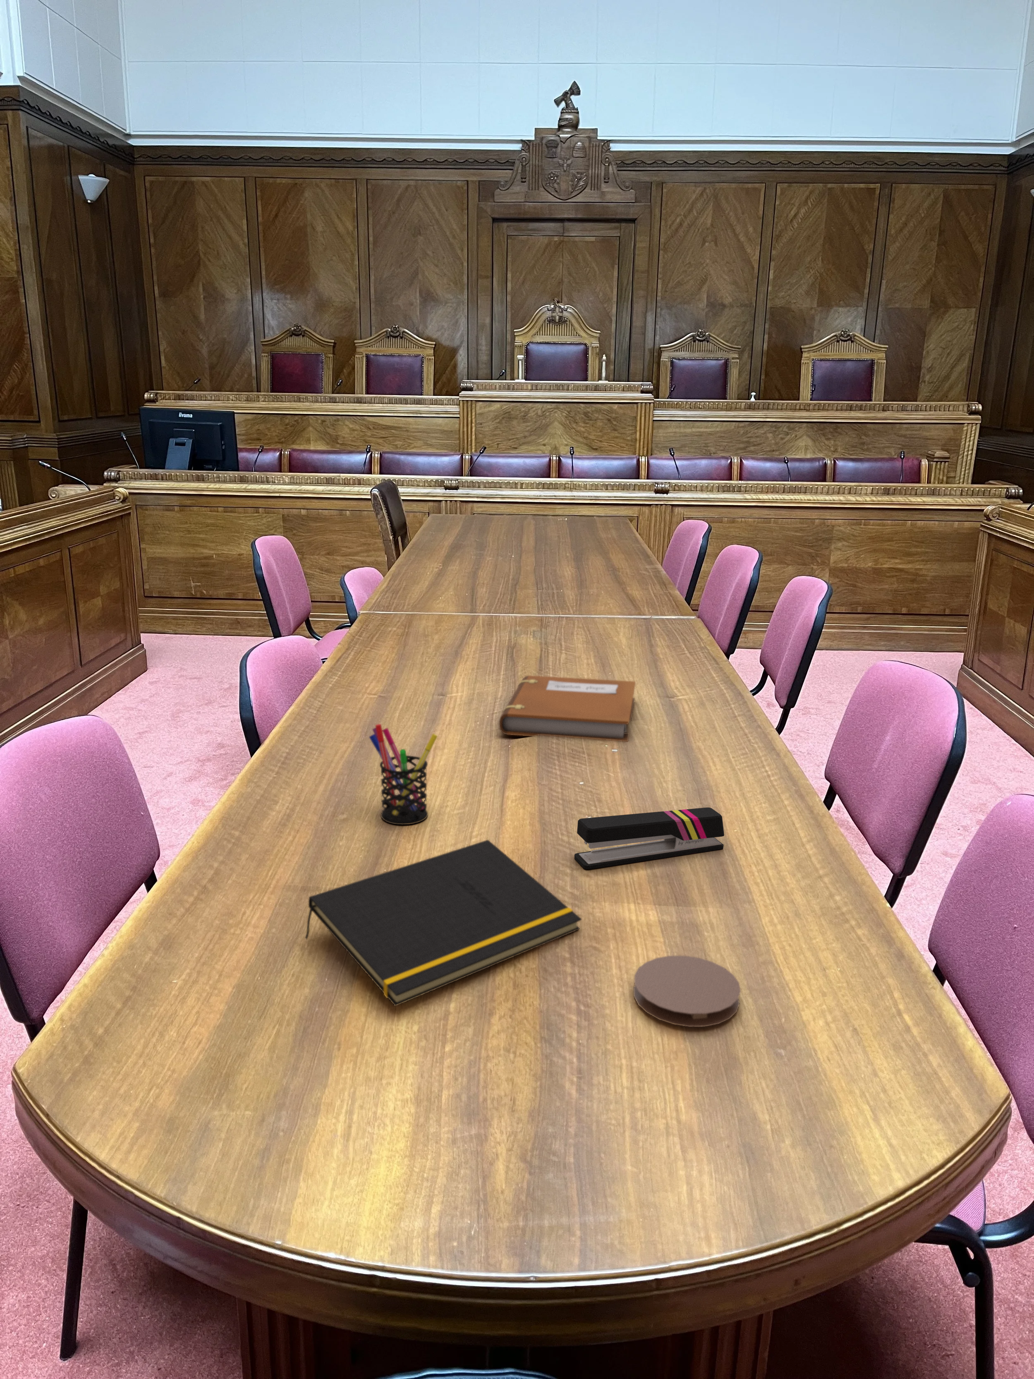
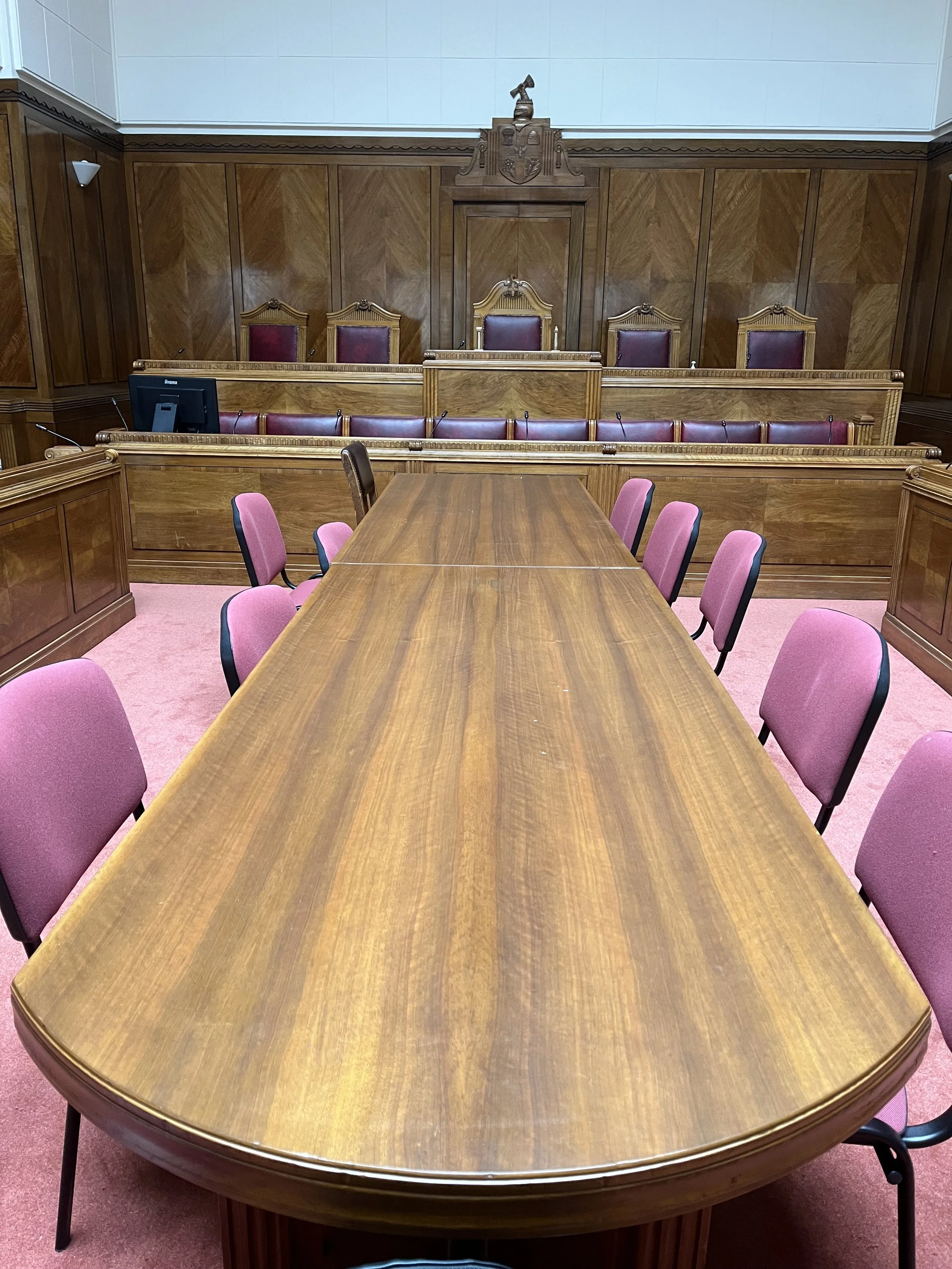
- notebook [499,675,636,742]
- pen holder [368,724,438,826]
- notepad [304,840,582,1006]
- stapler [575,807,724,869]
- coaster [633,955,741,1027]
